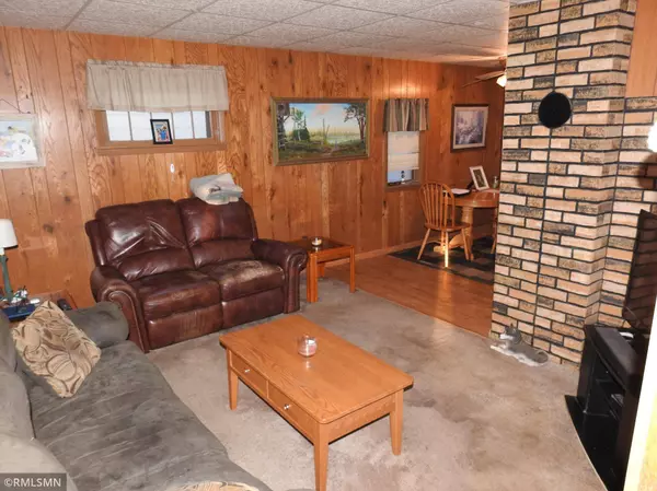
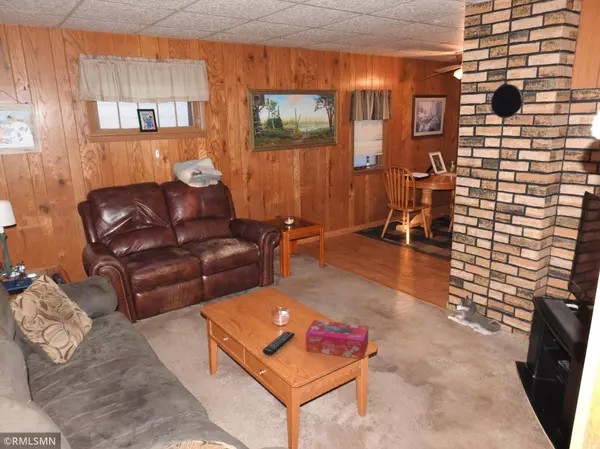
+ tissue box [305,319,369,360]
+ remote control [262,330,296,356]
